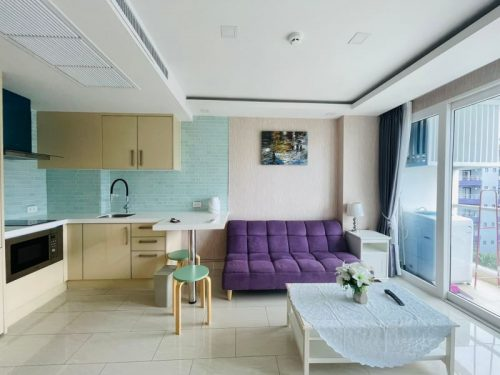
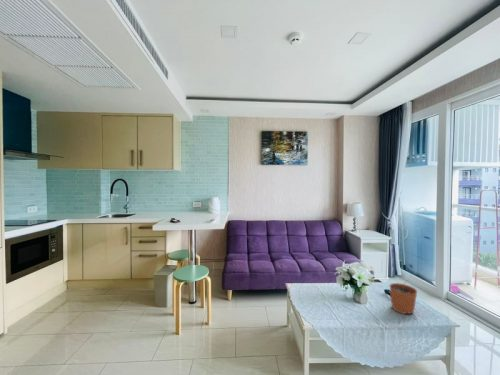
+ plant pot [389,278,418,315]
